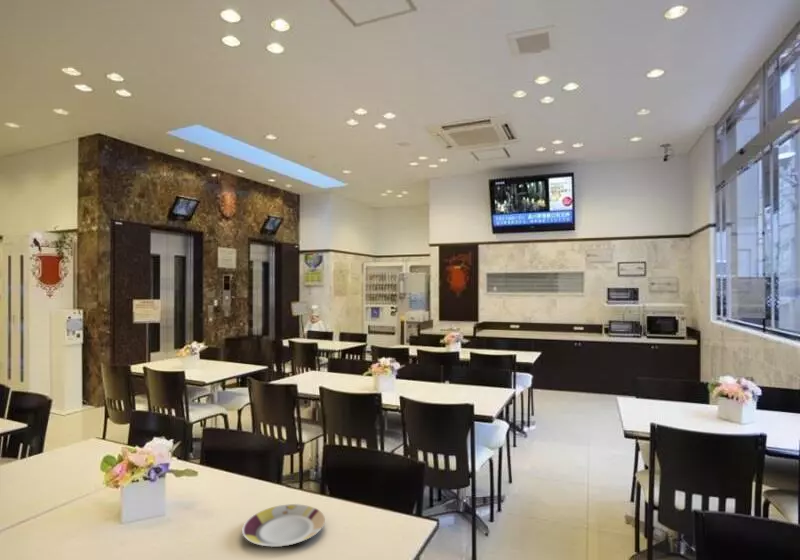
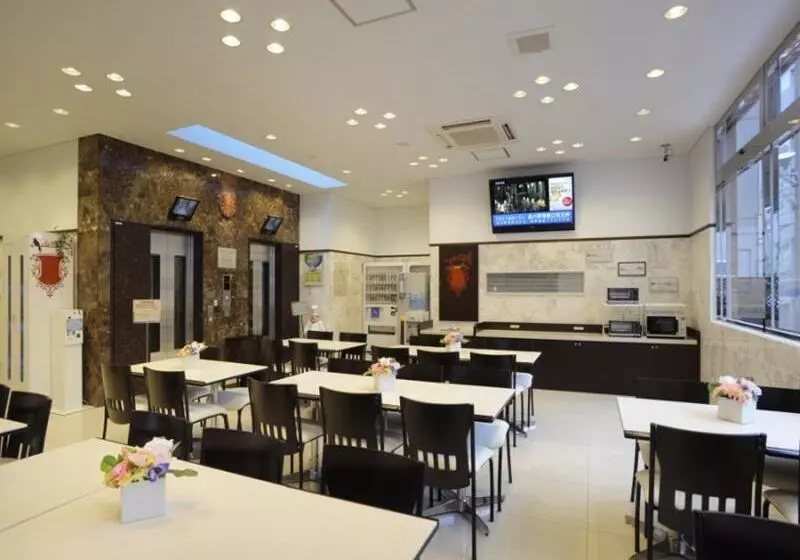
- plate [241,503,326,548]
